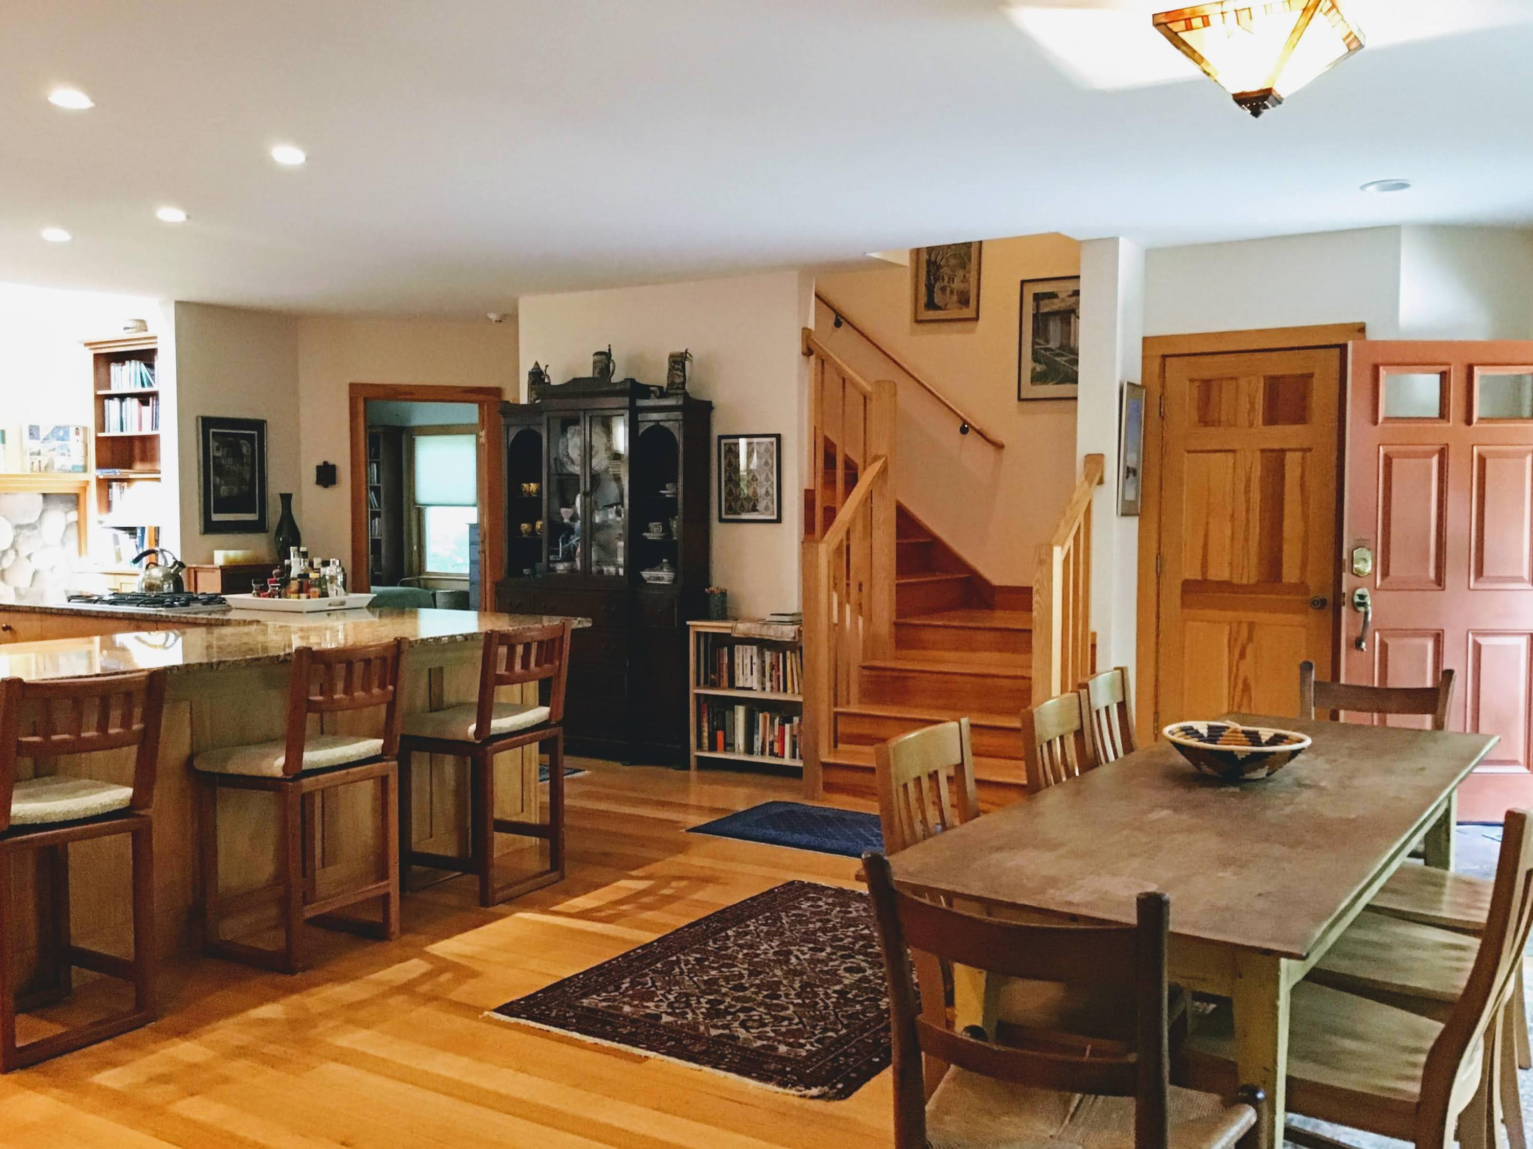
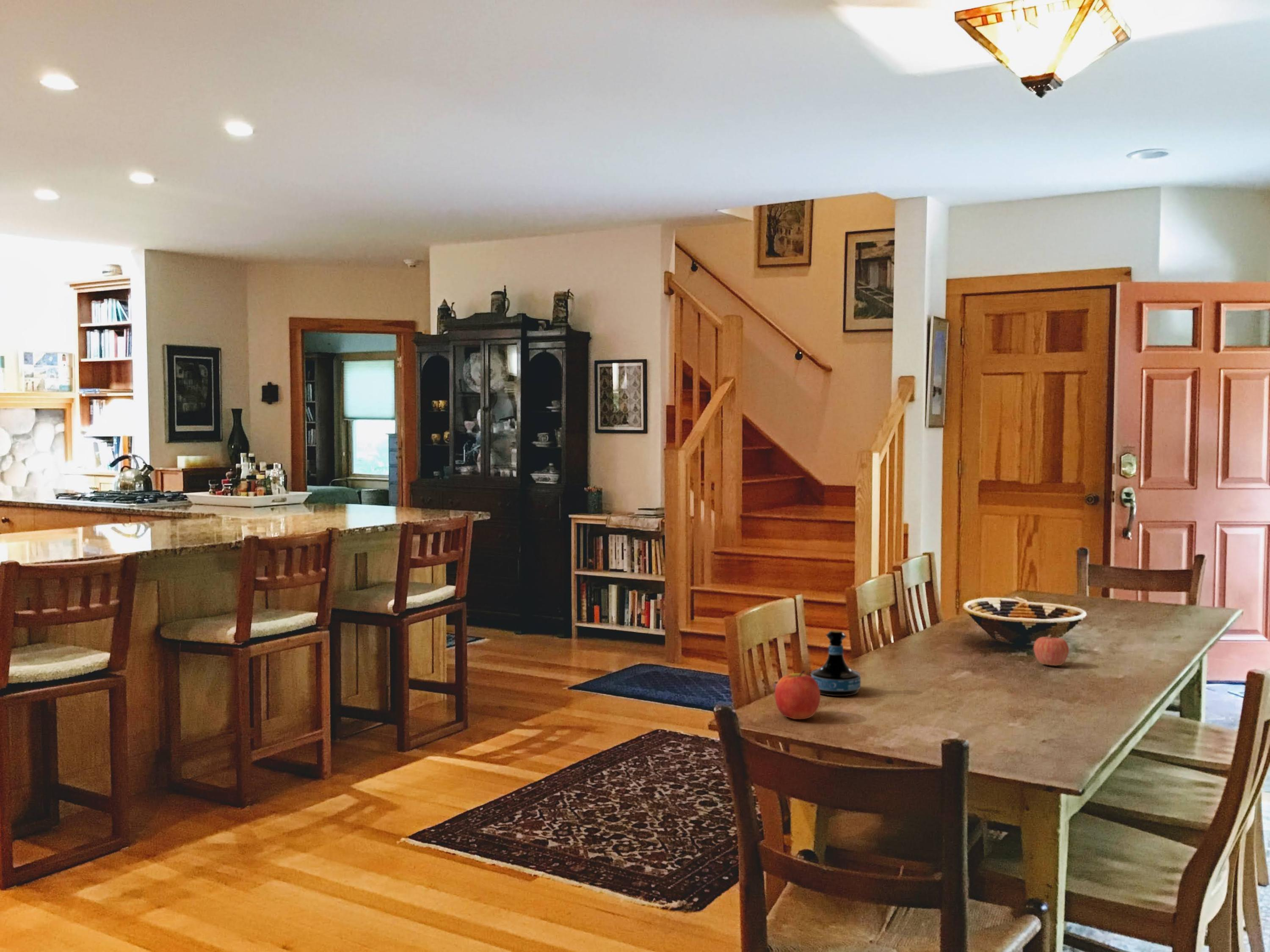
+ apple [774,670,821,720]
+ apple [1033,633,1069,666]
+ tequila bottle [811,630,861,696]
